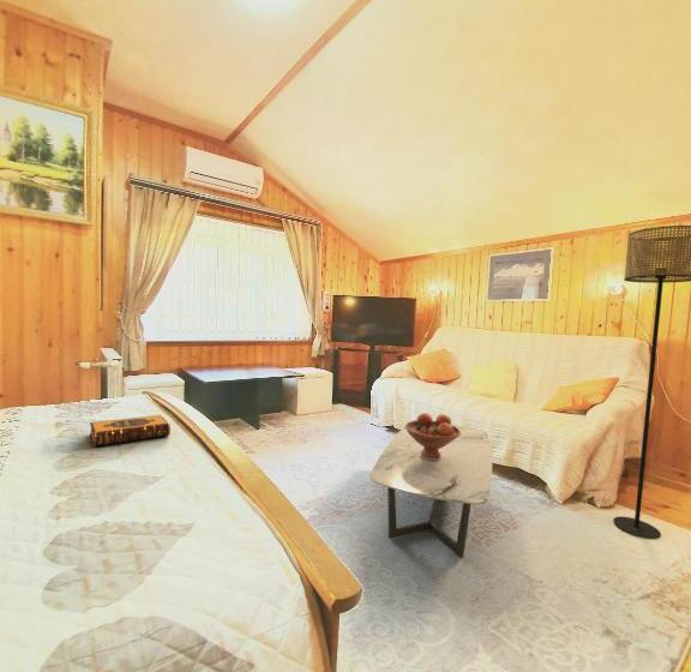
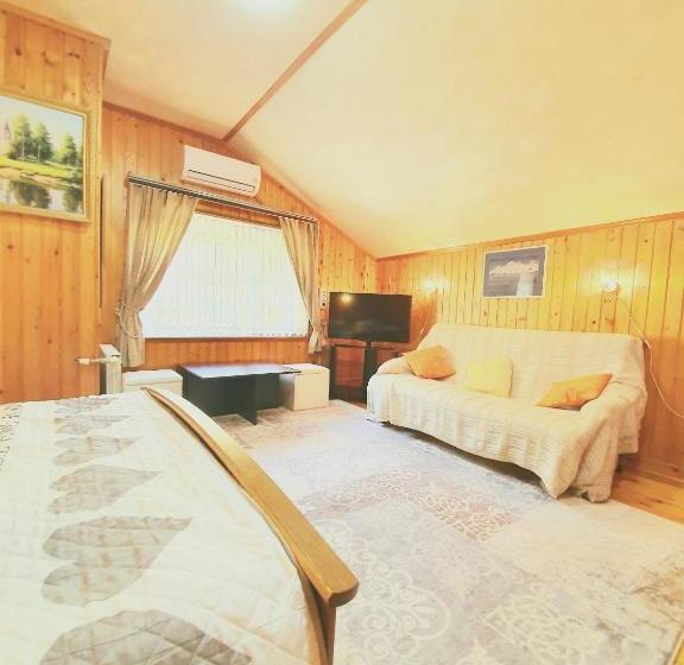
- coffee table [368,419,493,559]
- floor lamp [612,224,691,540]
- fruit bowl [403,412,461,460]
- hardback book [89,414,172,448]
